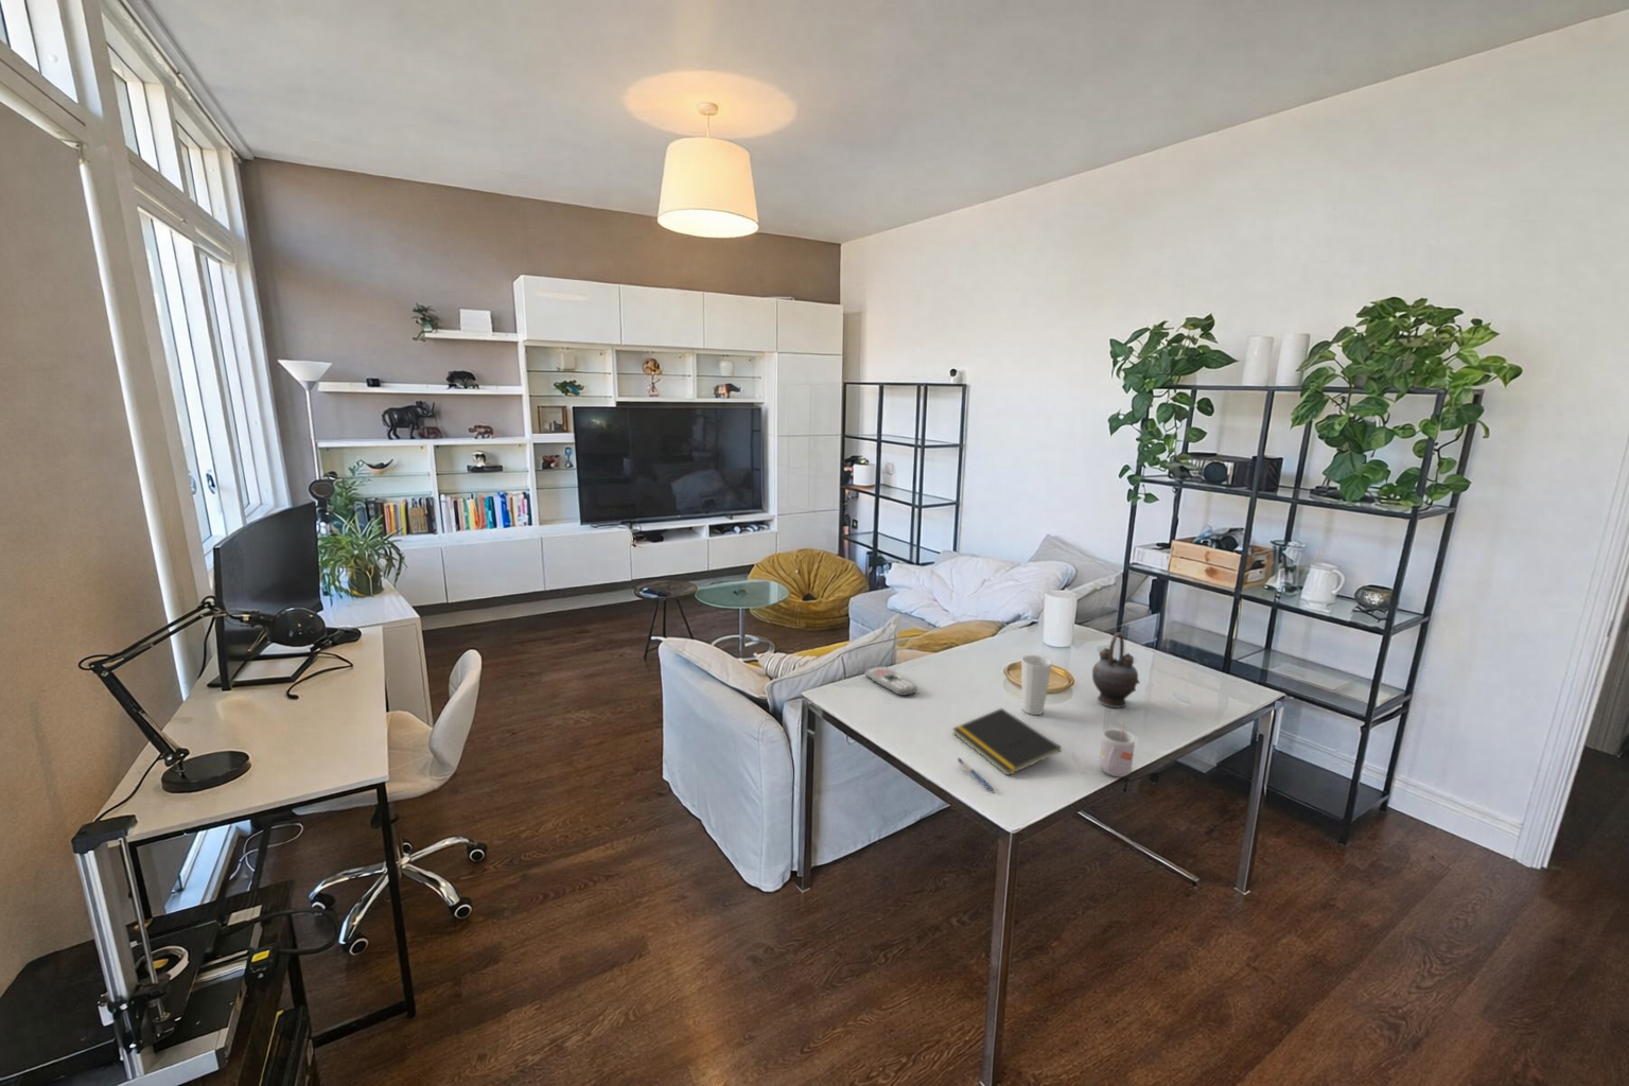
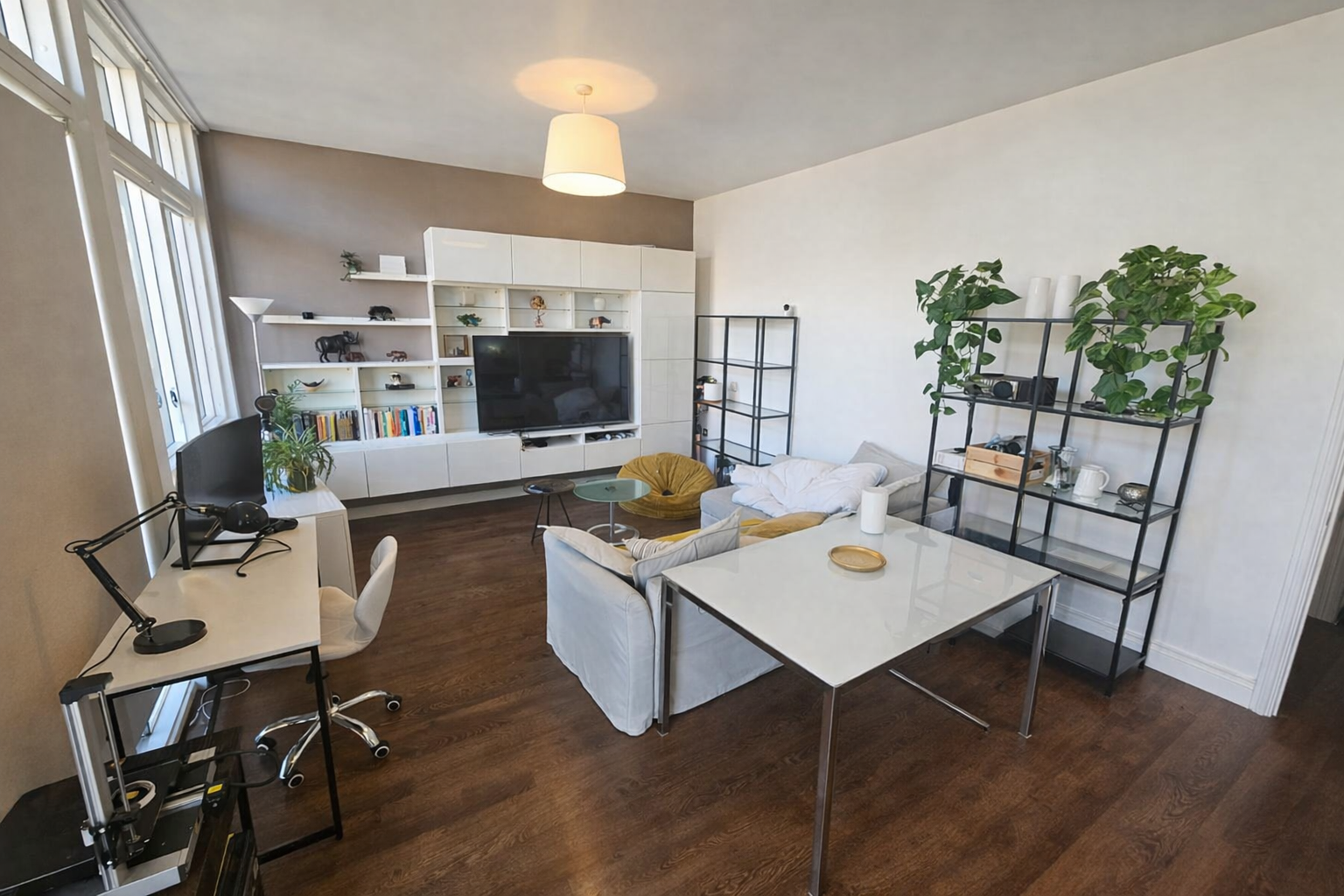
- mug [1099,719,1136,777]
- notepad [951,708,1063,777]
- teapot [1091,631,1142,708]
- cup [1021,655,1053,716]
- pen [956,758,995,793]
- remote control [863,665,919,697]
